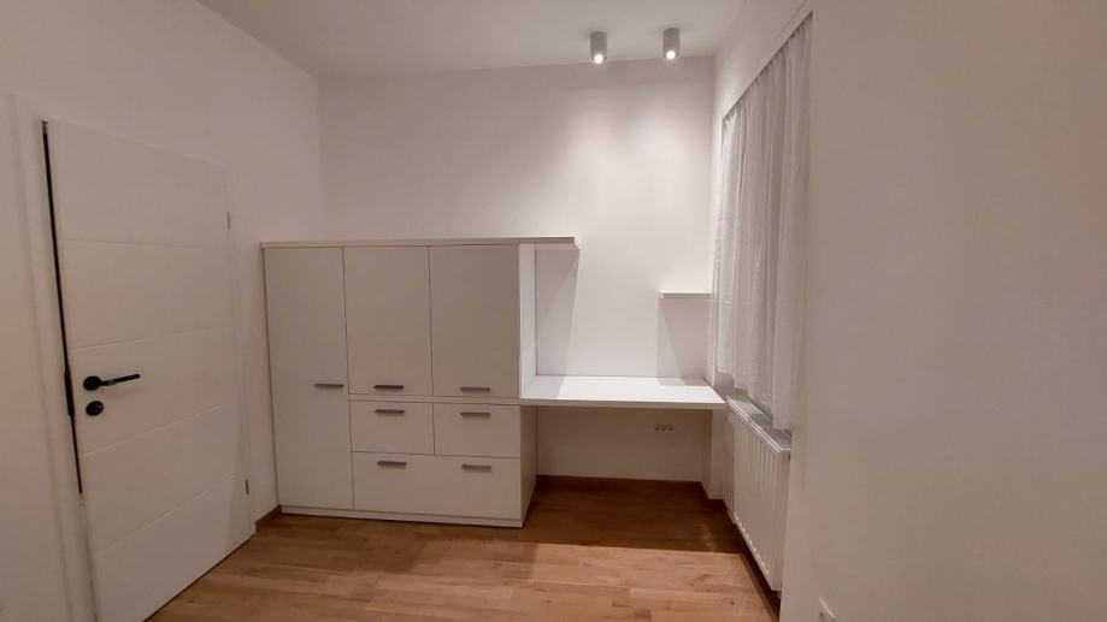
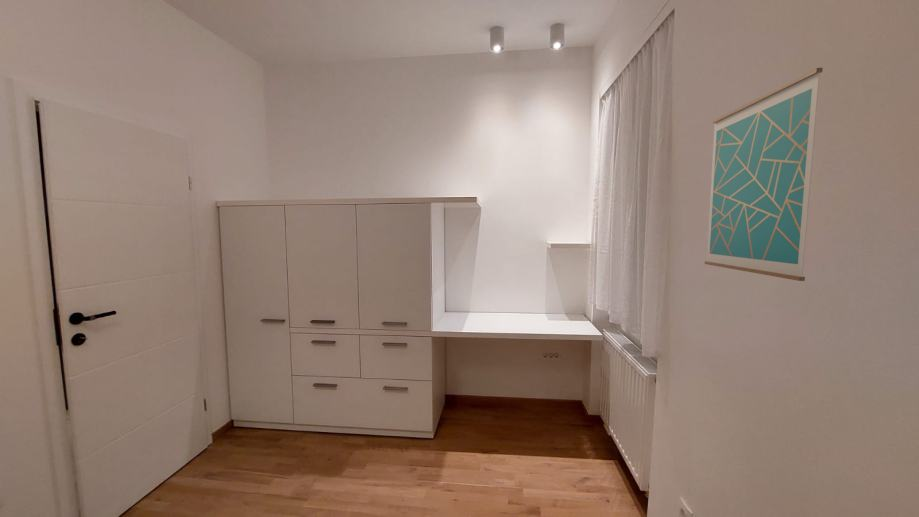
+ wall art [704,67,823,282]
